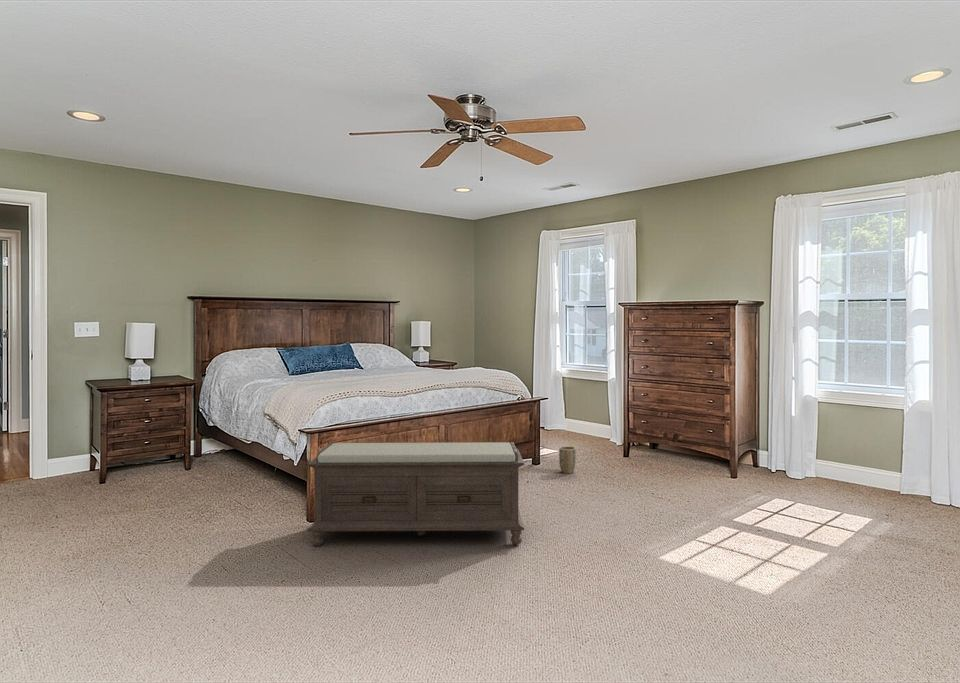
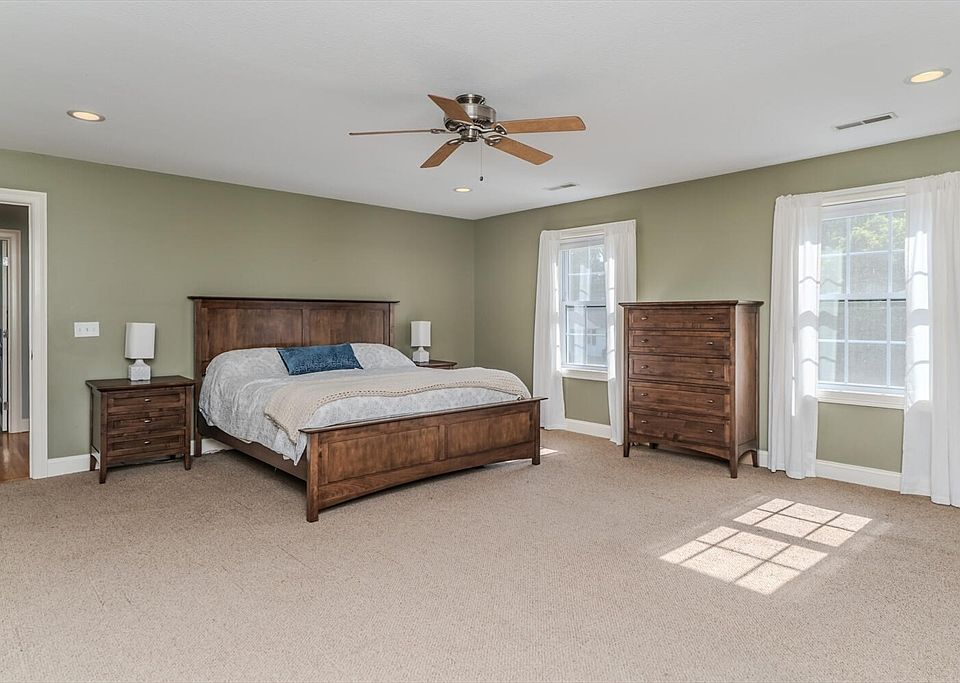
- plant pot [558,446,577,474]
- bench [307,441,525,547]
